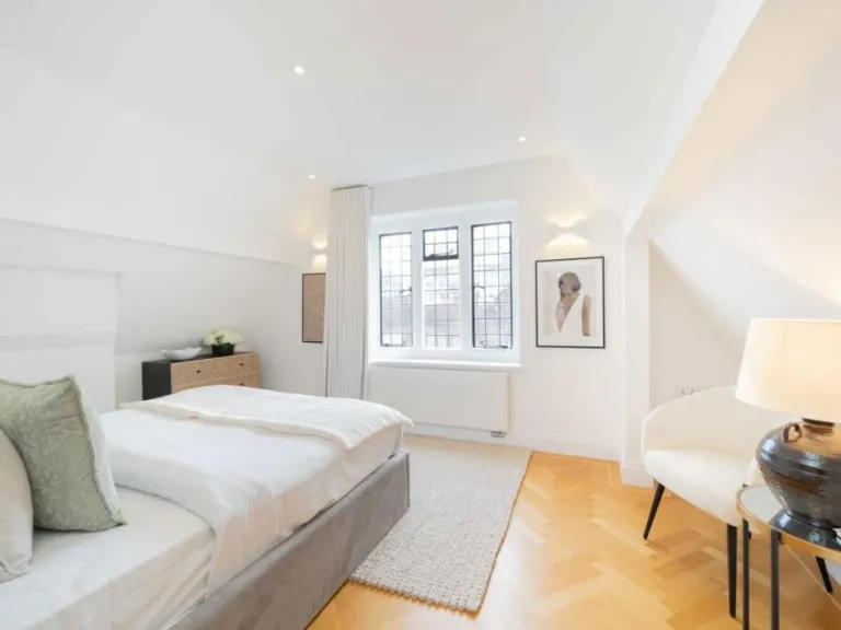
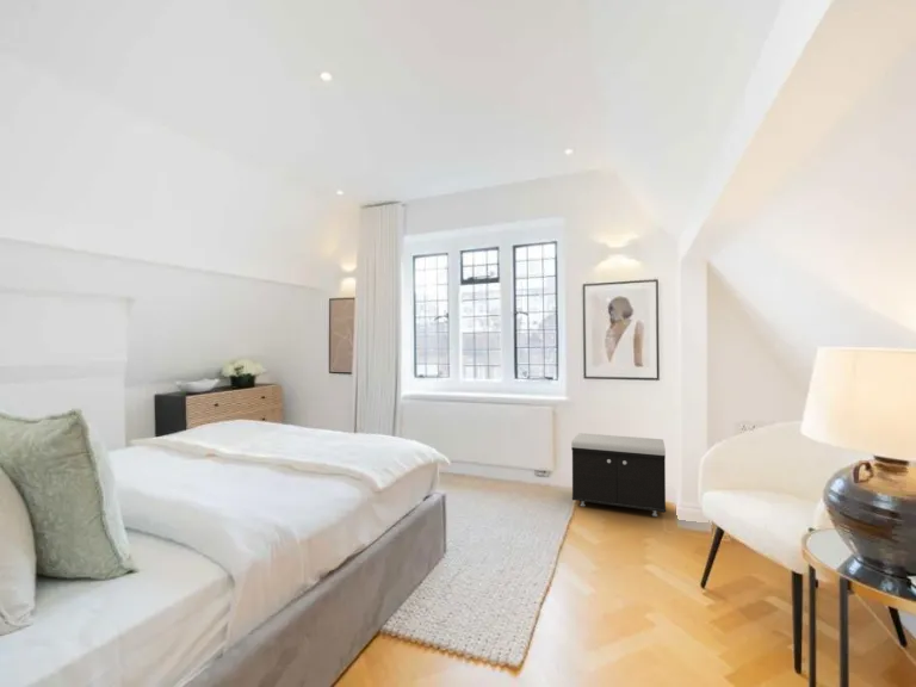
+ storage bench [570,432,667,518]
